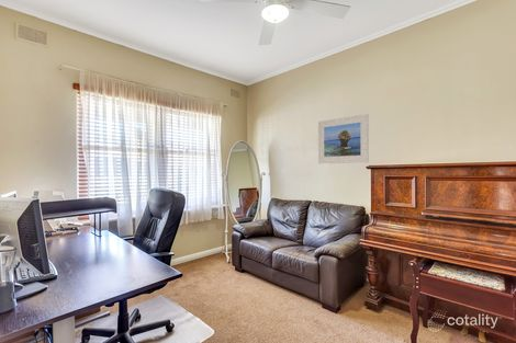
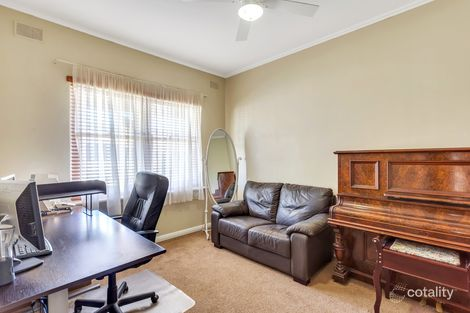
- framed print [317,113,370,164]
